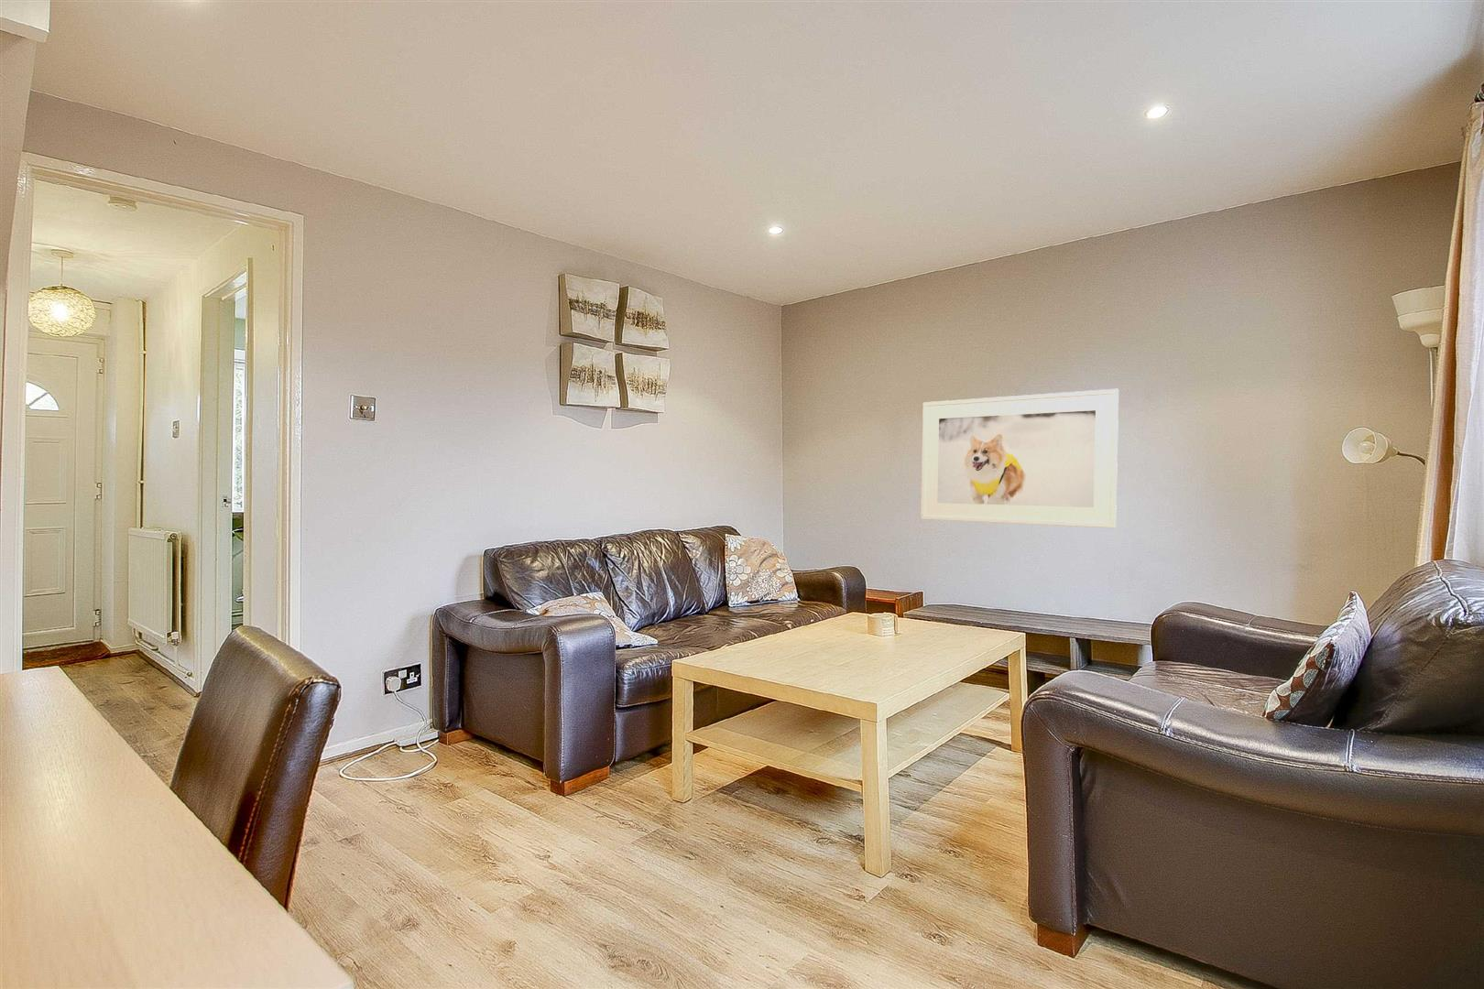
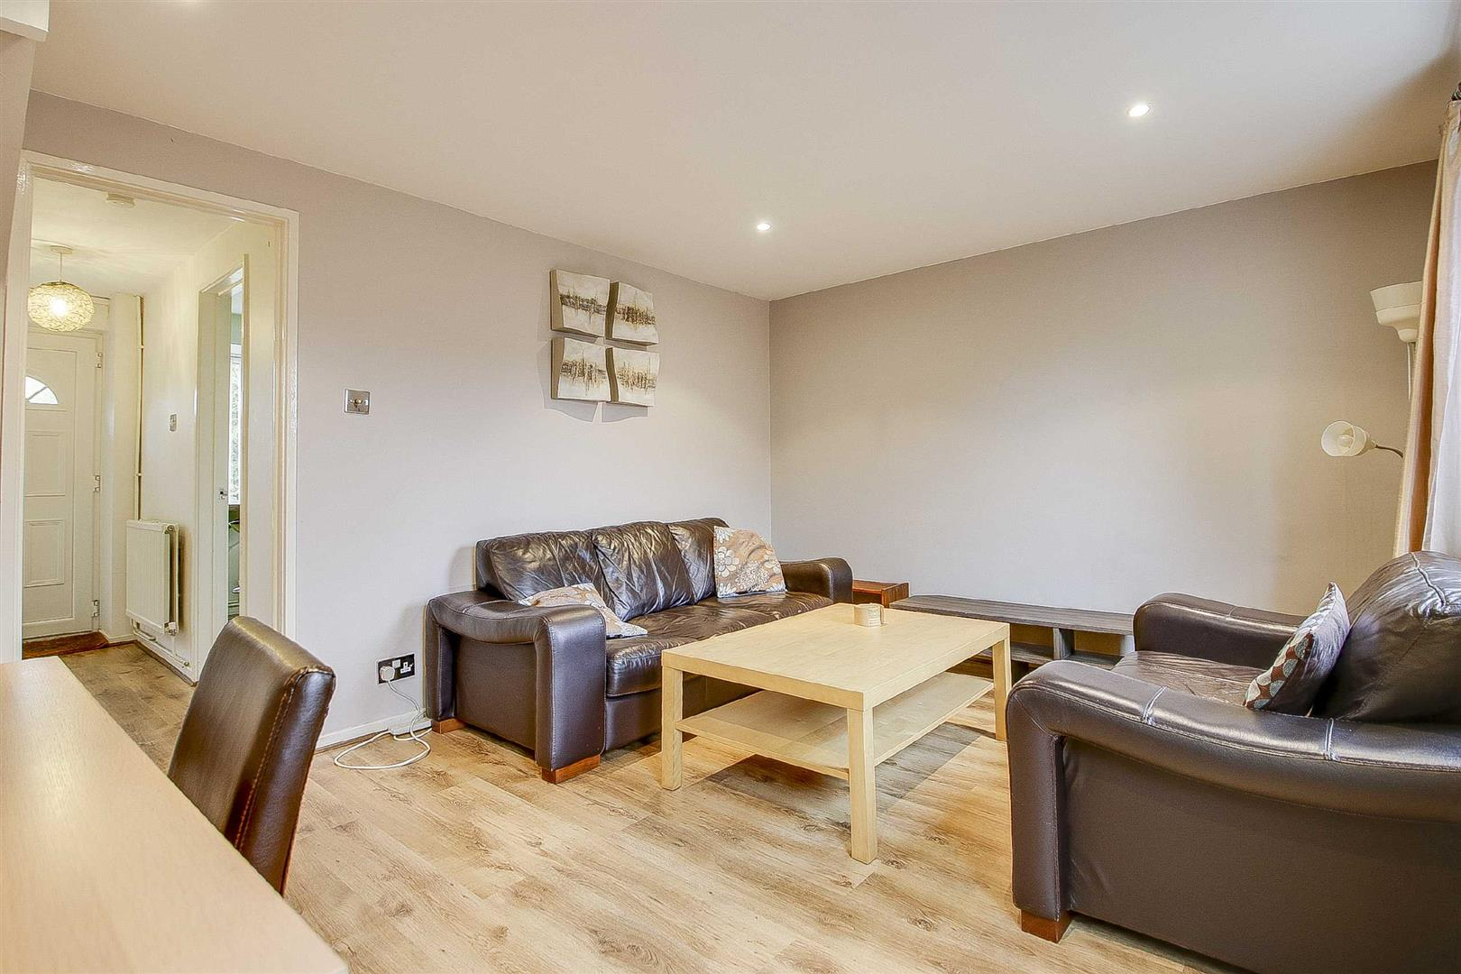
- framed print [920,389,1120,530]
